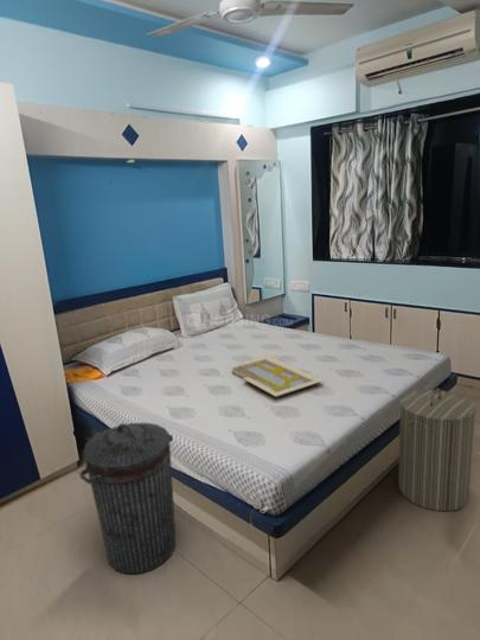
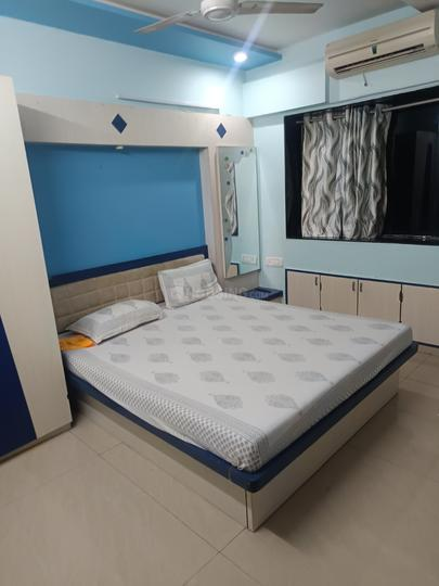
- laundry hamper [397,388,478,512]
- serving tray [231,354,325,398]
- trash can [78,422,177,575]
